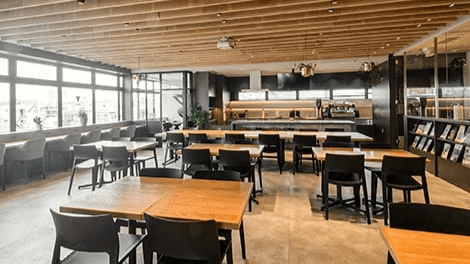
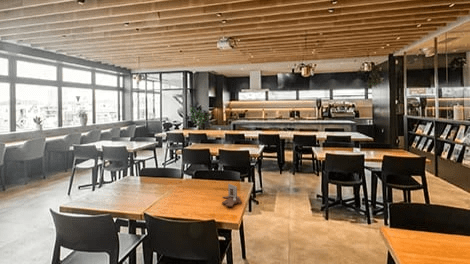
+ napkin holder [221,183,243,208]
